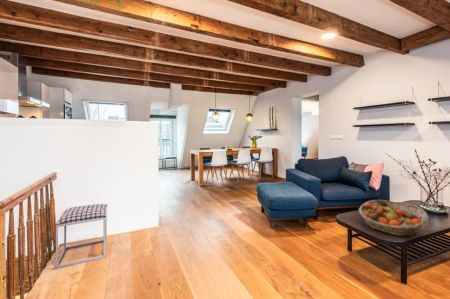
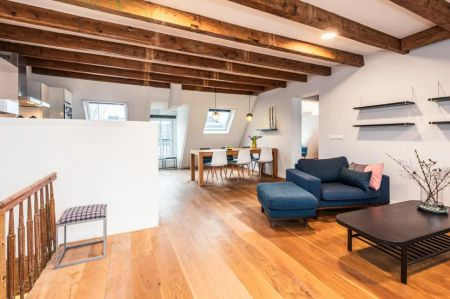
- fruit basket [358,199,429,237]
